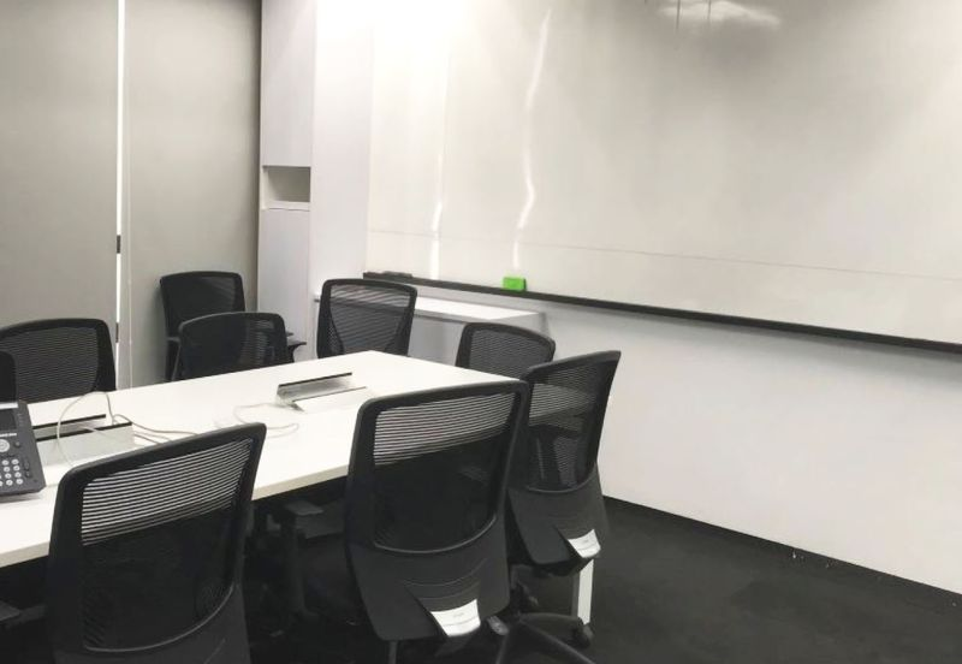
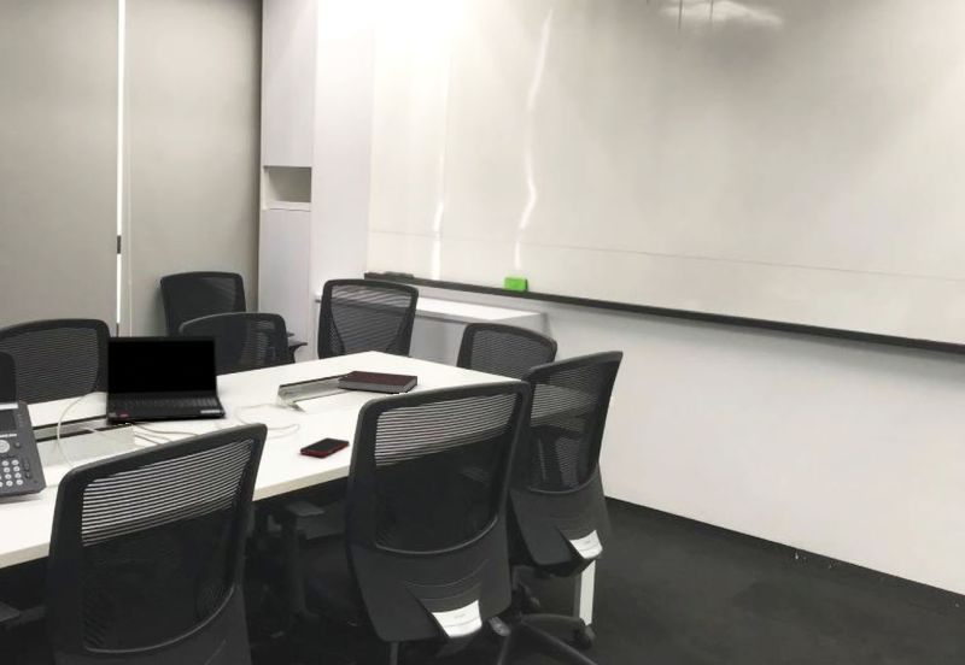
+ laptop computer [105,335,227,422]
+ cell phone [299,436,351,458]
+ notebook [337,370,419,395]
